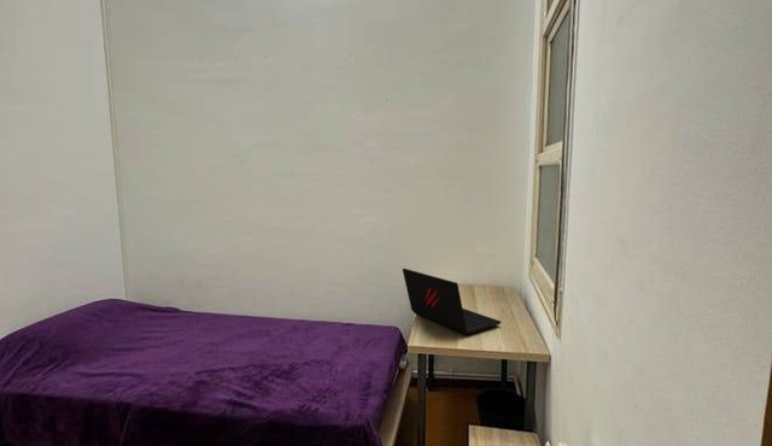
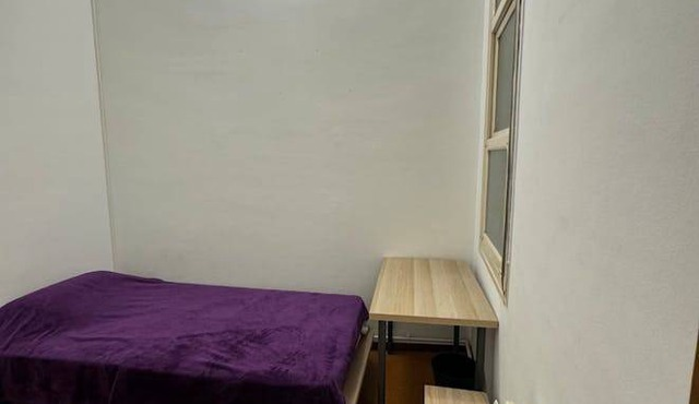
- laptop [402,268,502,335]
